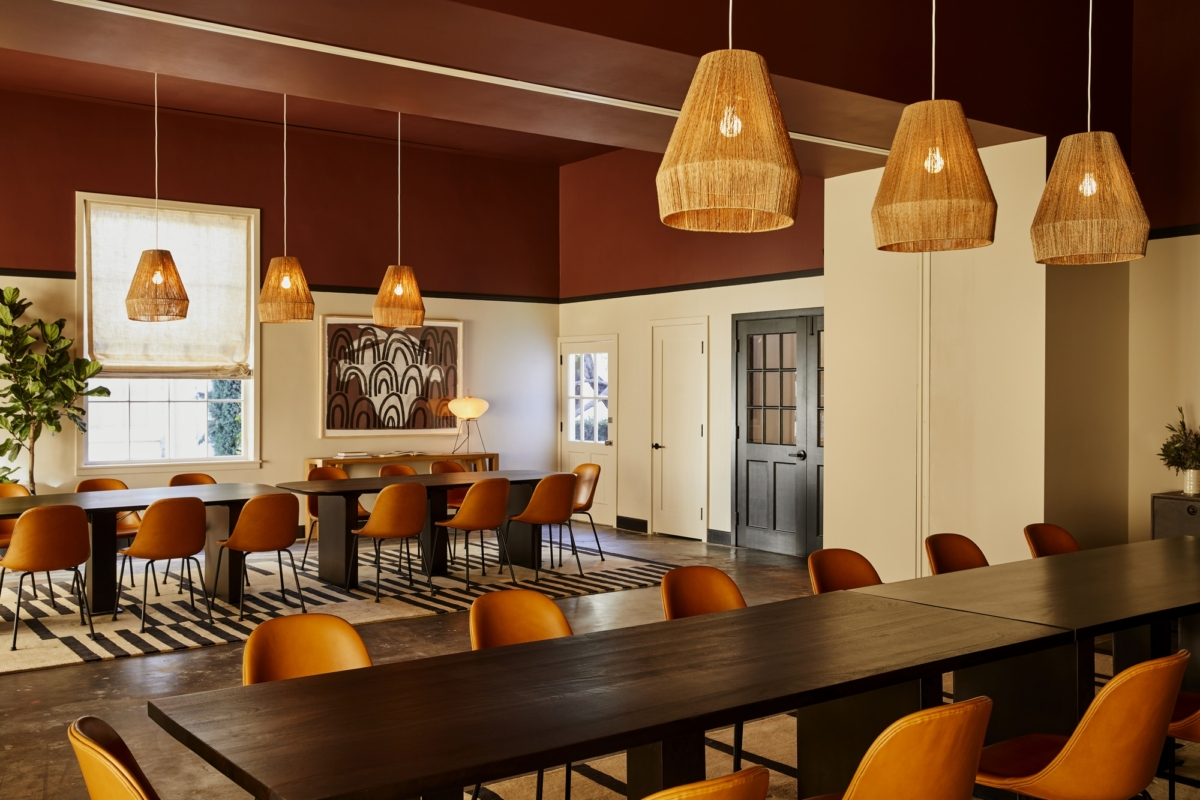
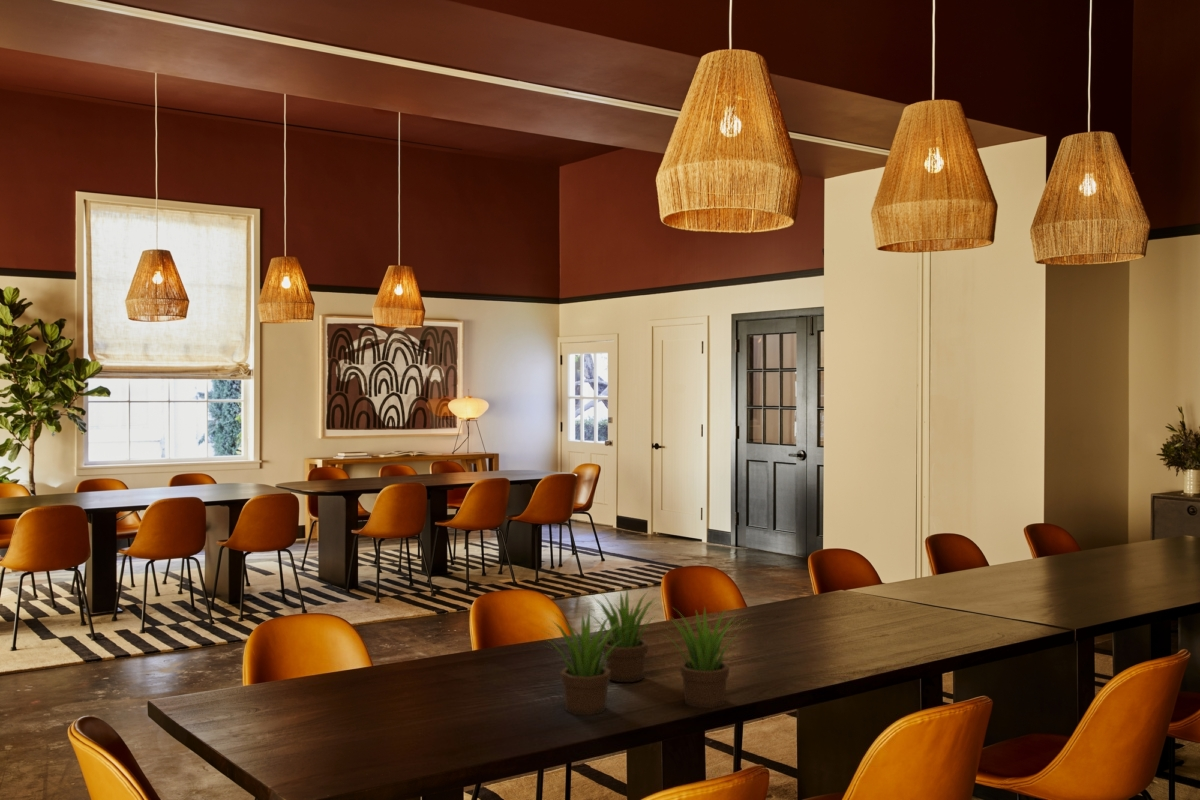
+ plant [542,587,751,716]
